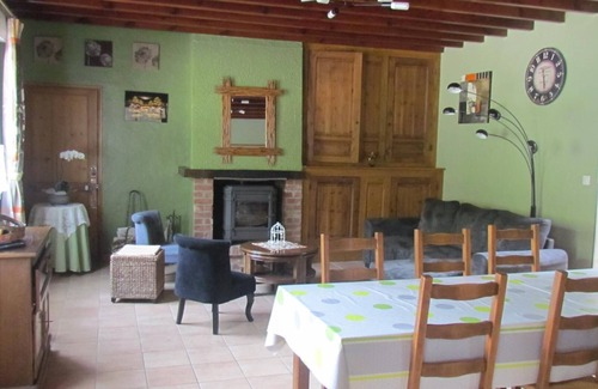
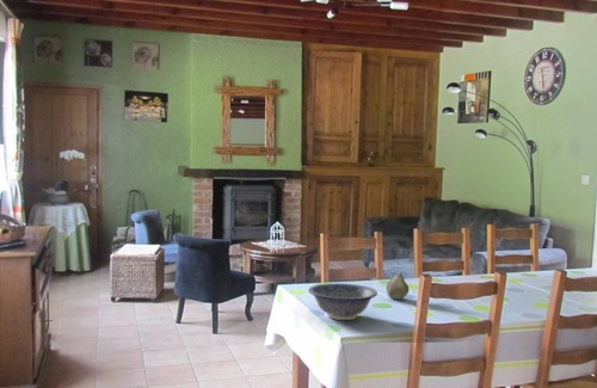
+ fruit [386,271,410,301]
+ decorative bowl [307,282,378,321]
